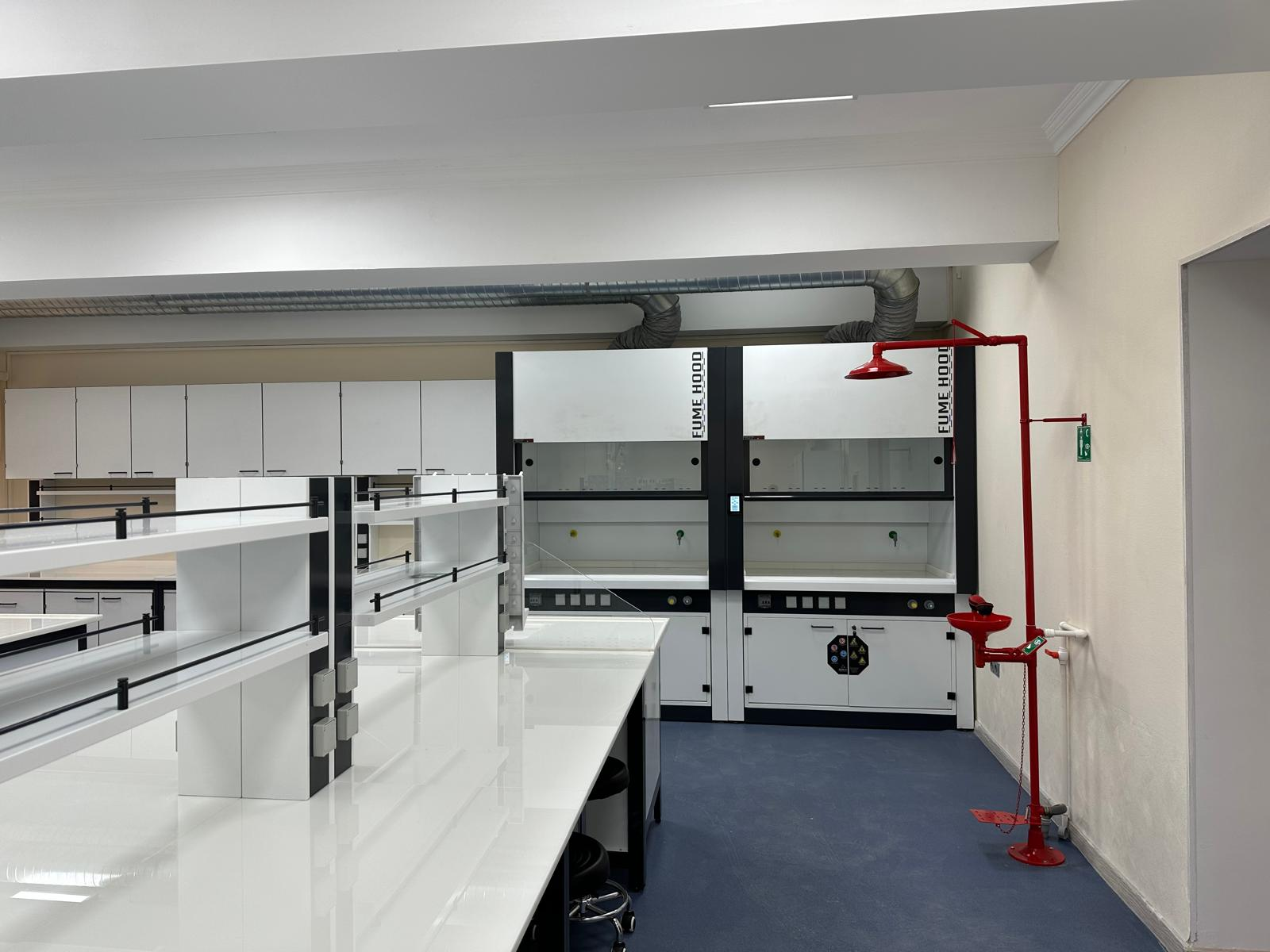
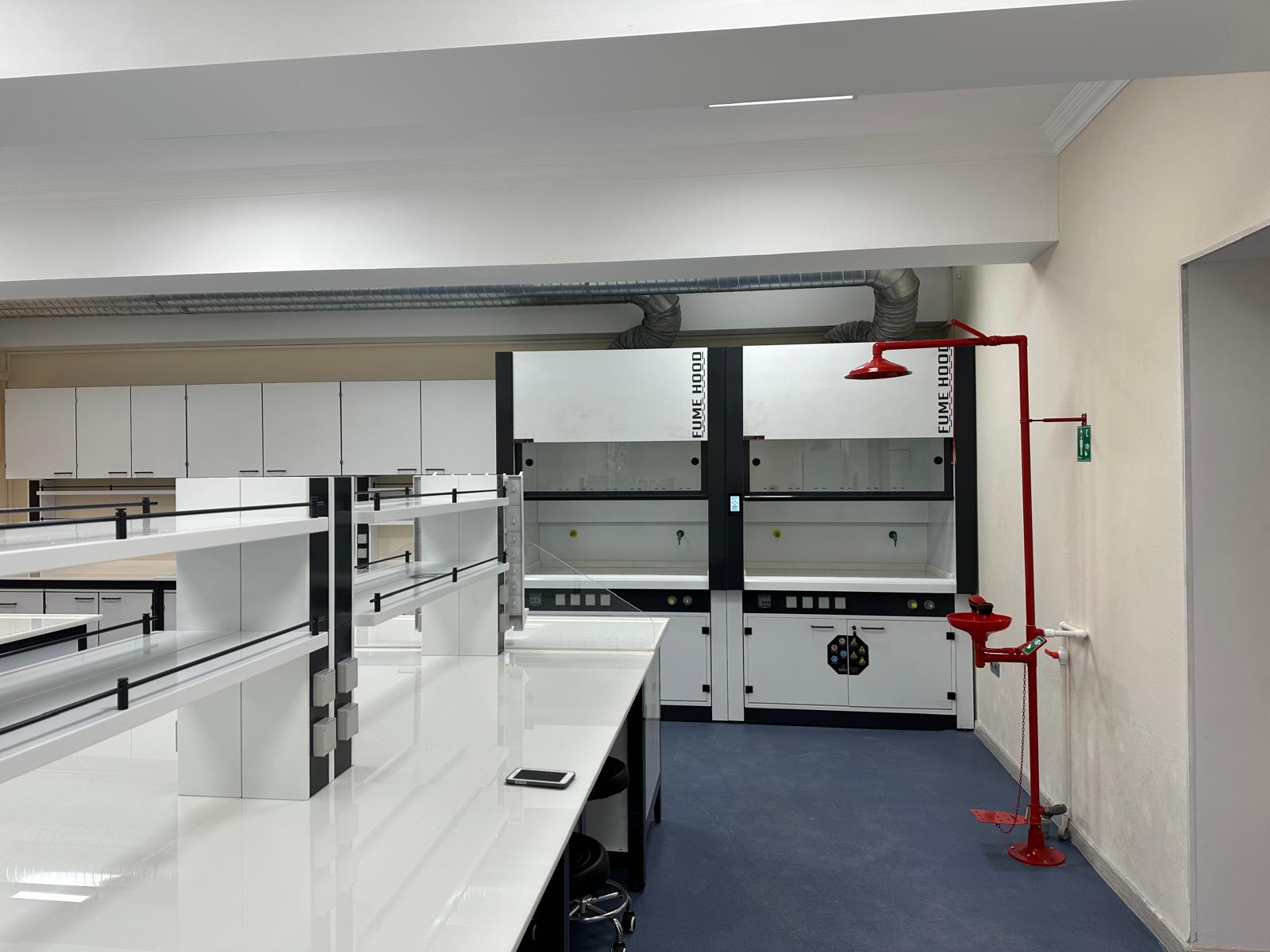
+ cell phone [505,767,576,788]
